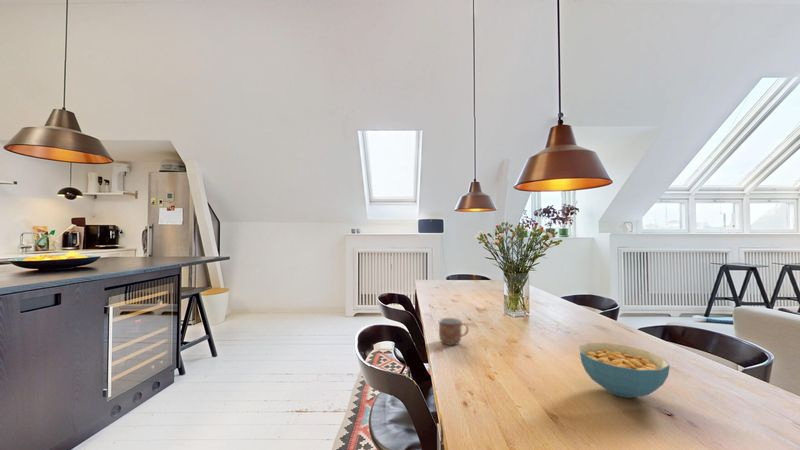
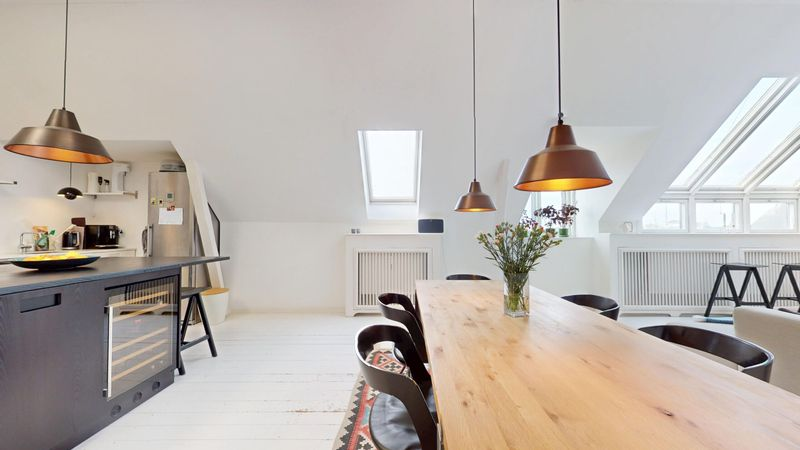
- mug [438,317,469,346]
- cereal bowl [579,342,671,399]
